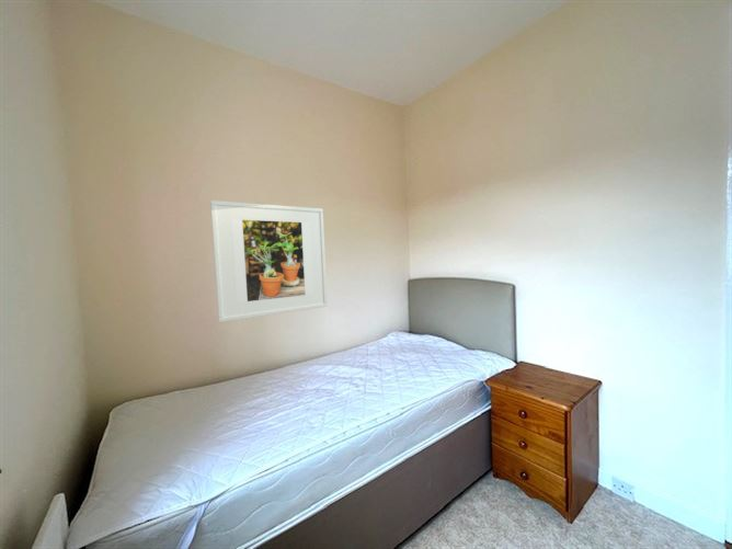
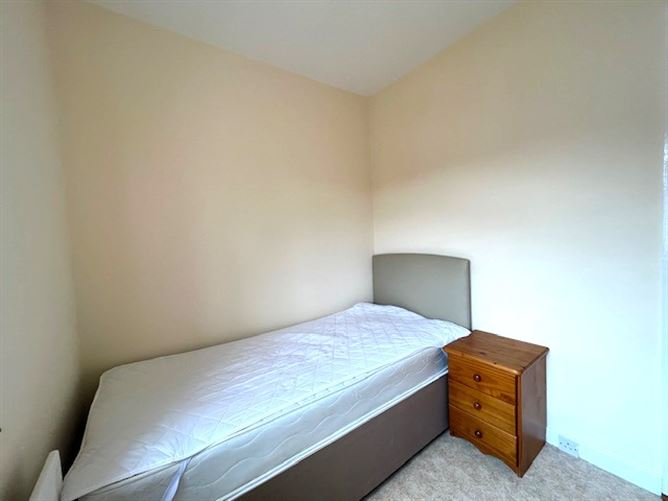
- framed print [209,199,329,323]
